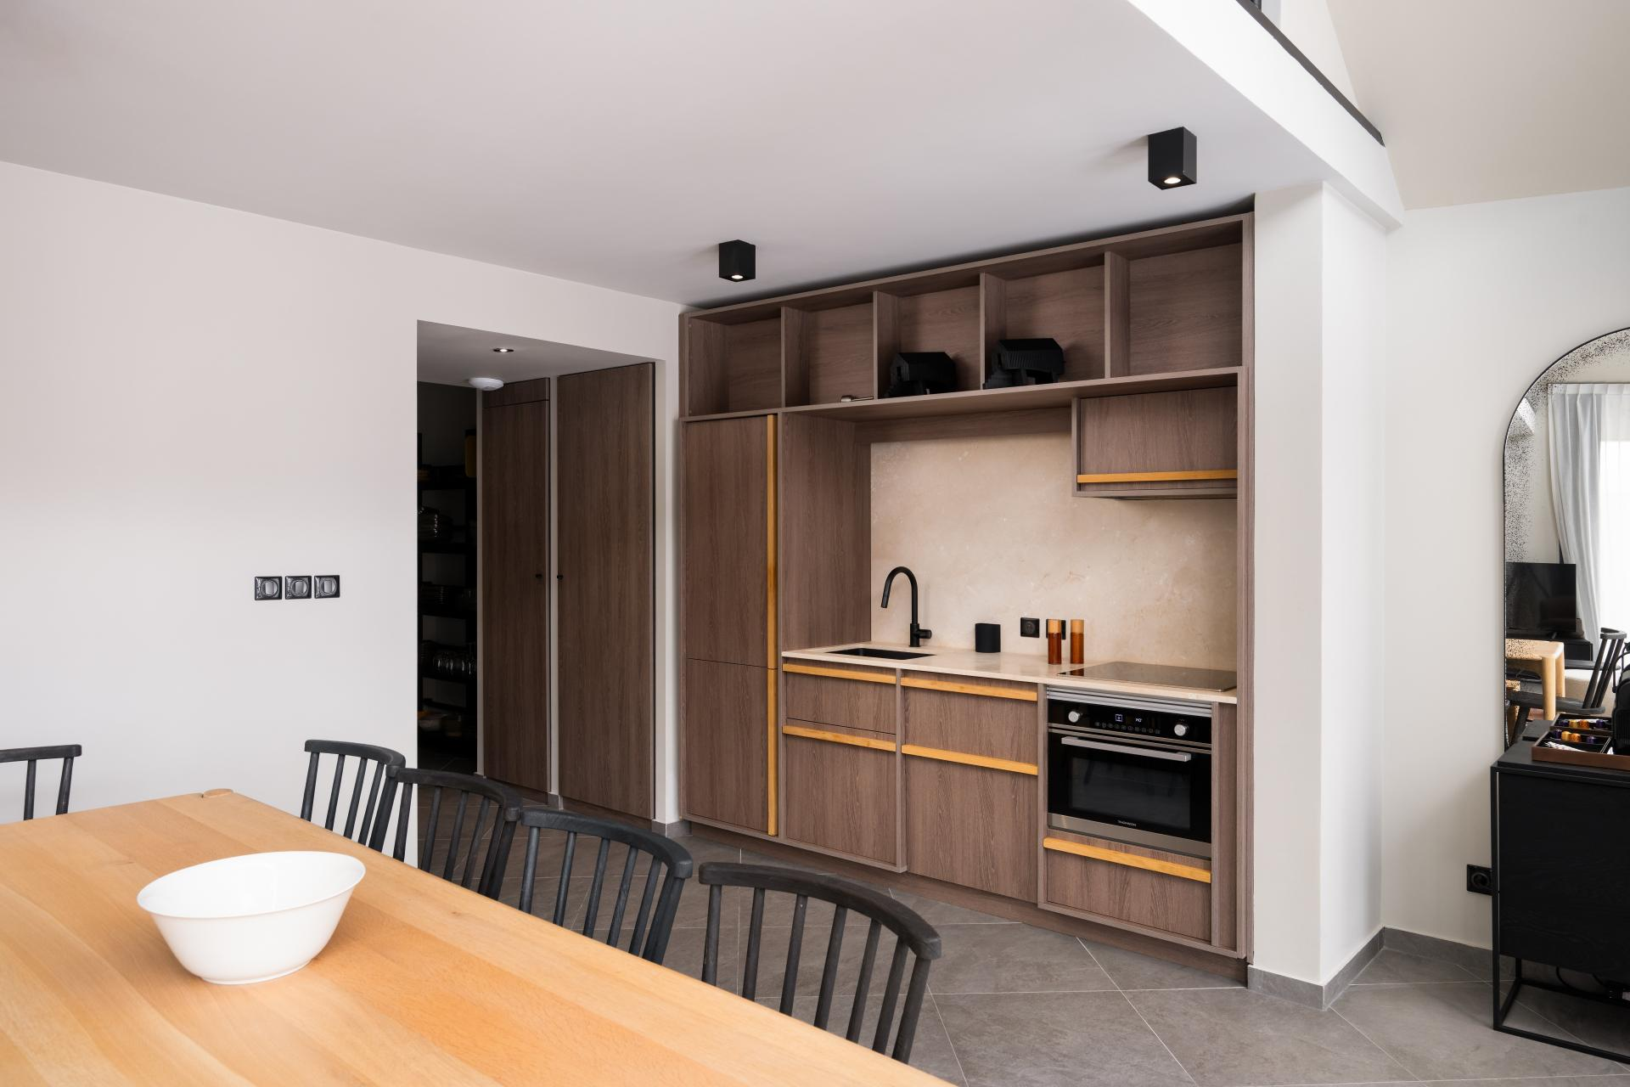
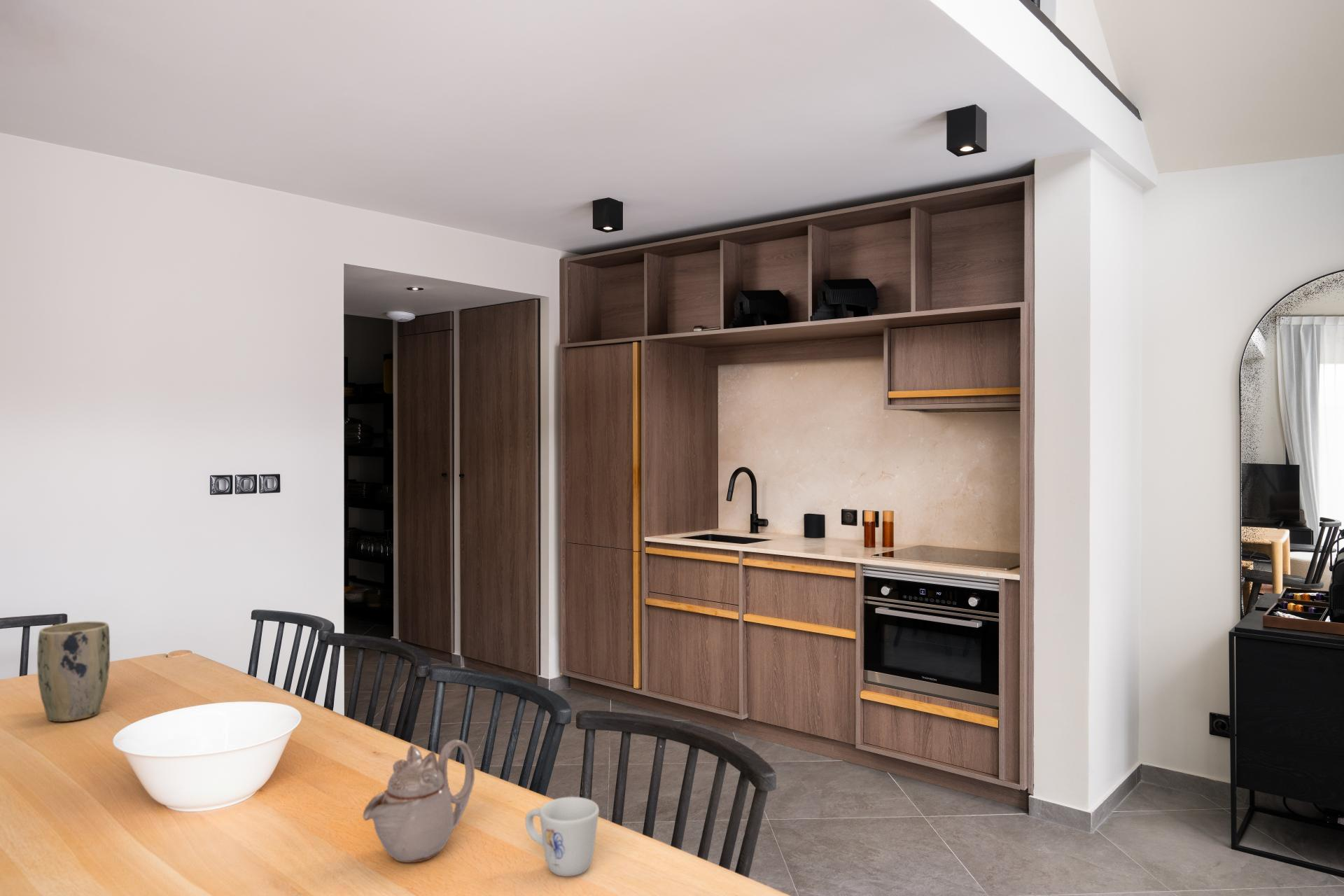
+ plant pot [36,621,111,722]
+ teapot [363,739,475,863]
+ mug [524,796,600,877]
